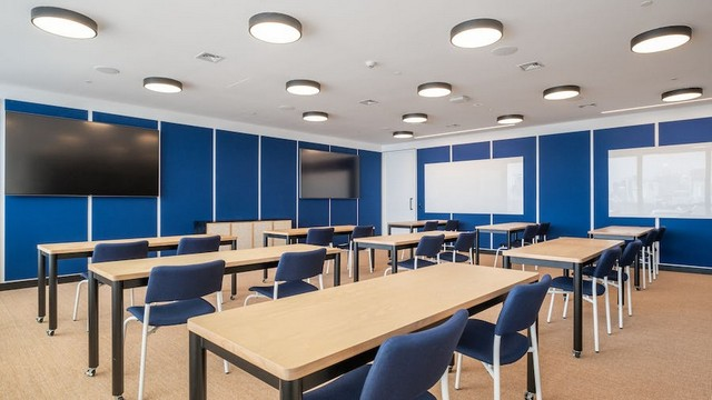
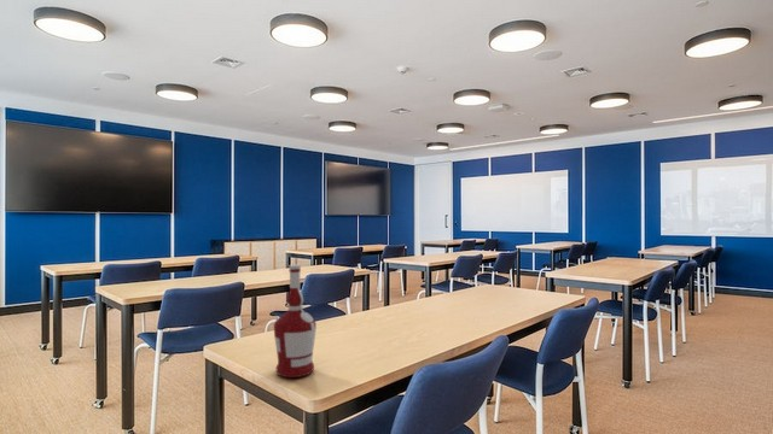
+ alcohol [273,264,318,379]
